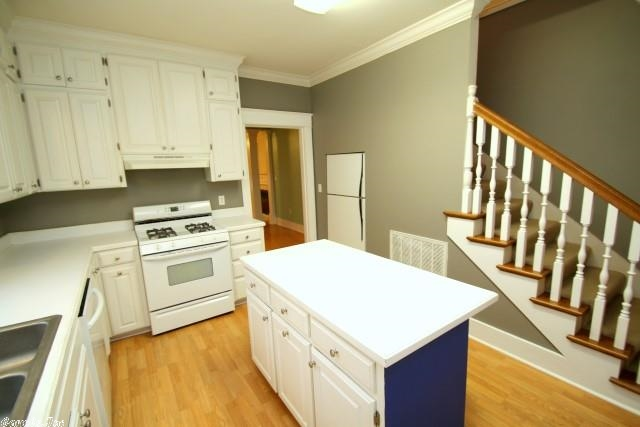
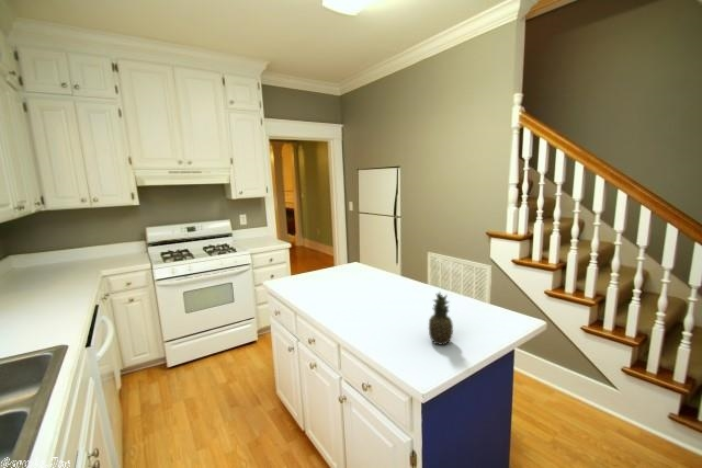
+ fruit [427,290,454,346]
